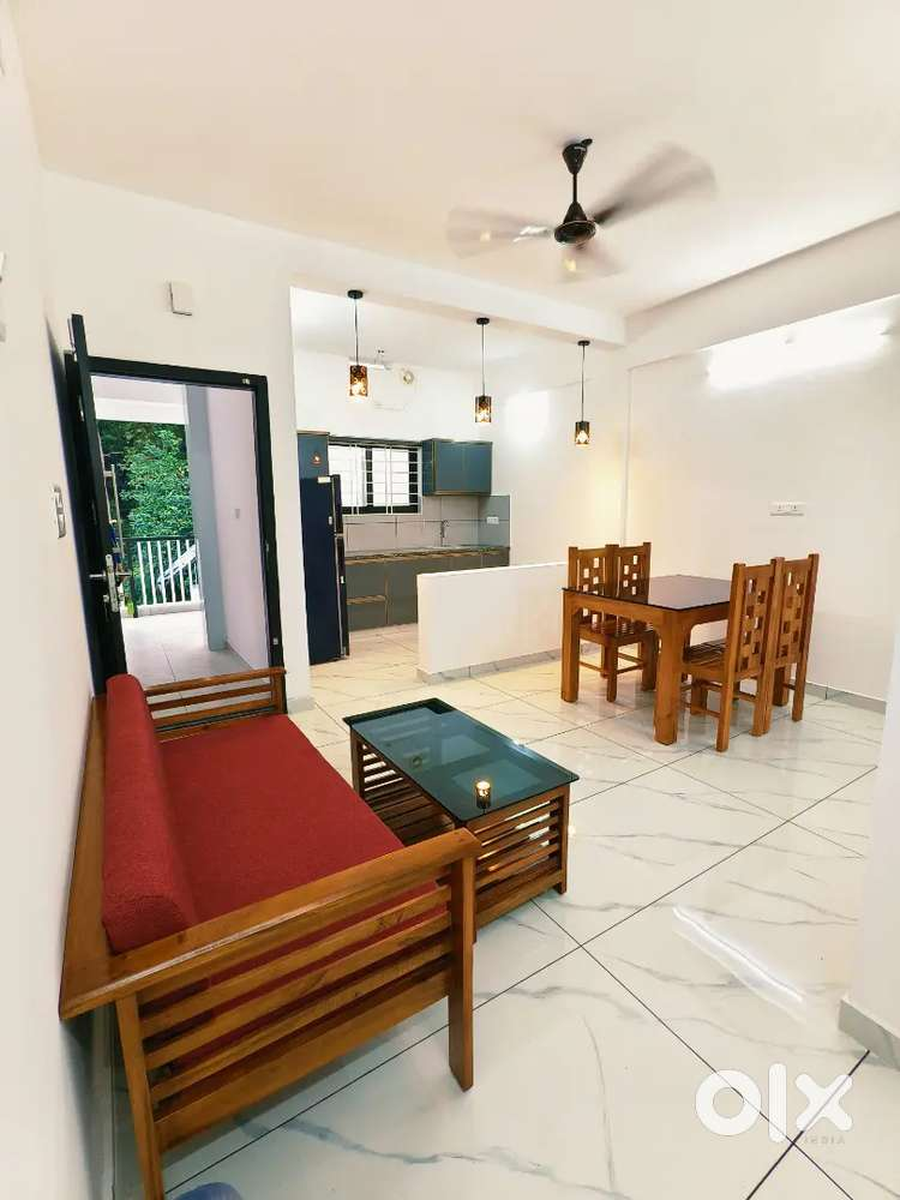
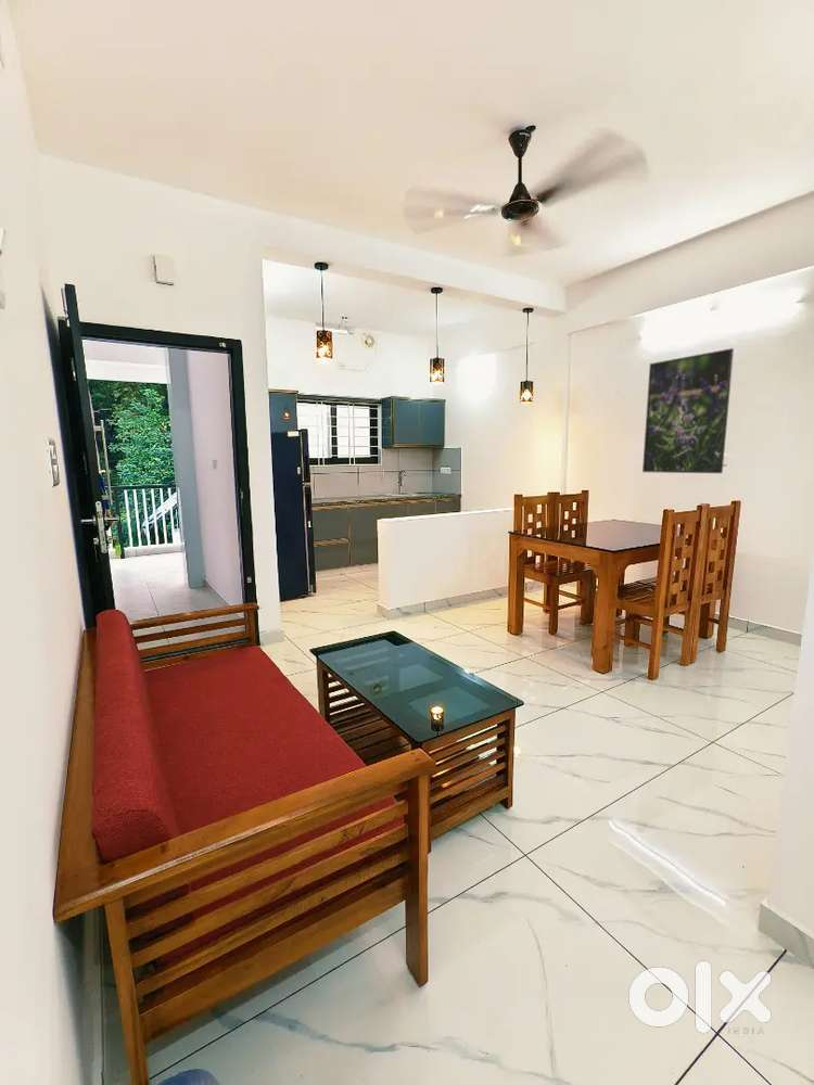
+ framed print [641,347,735,474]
